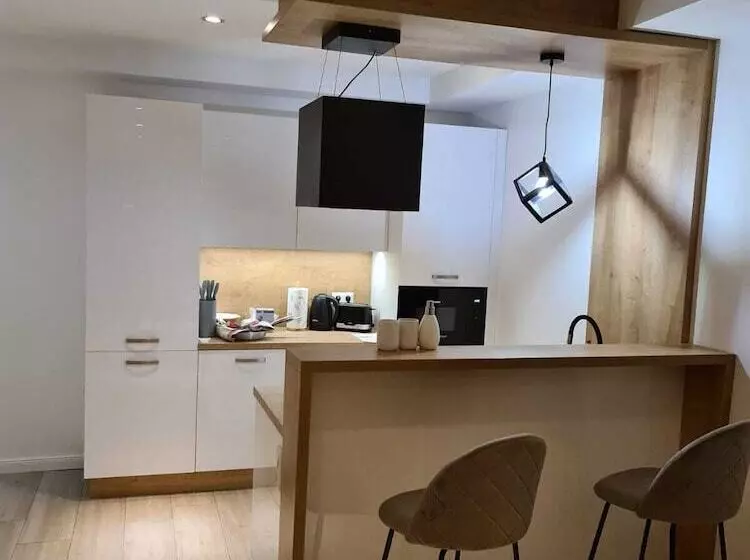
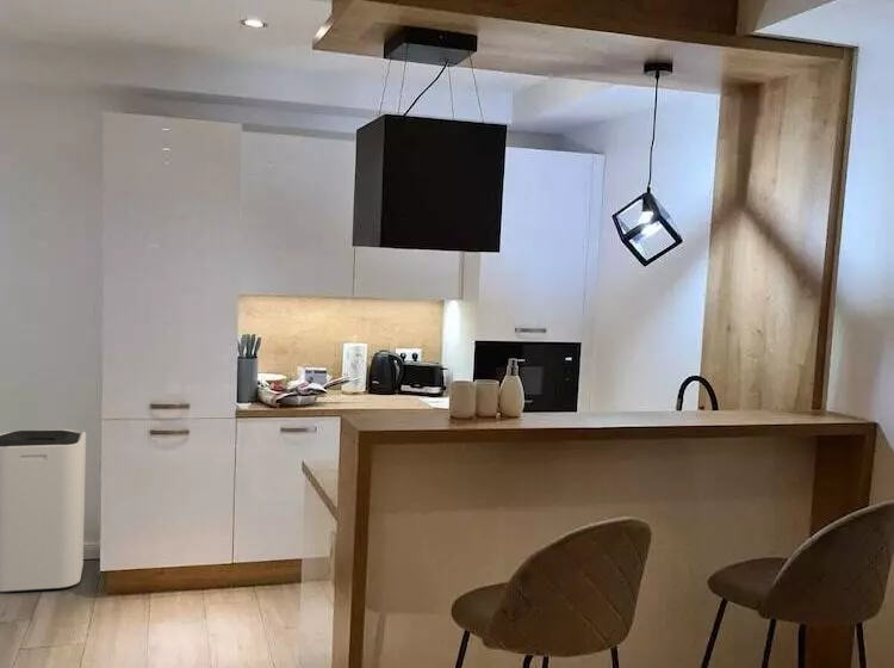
+ trash can [0,428,87,594]
